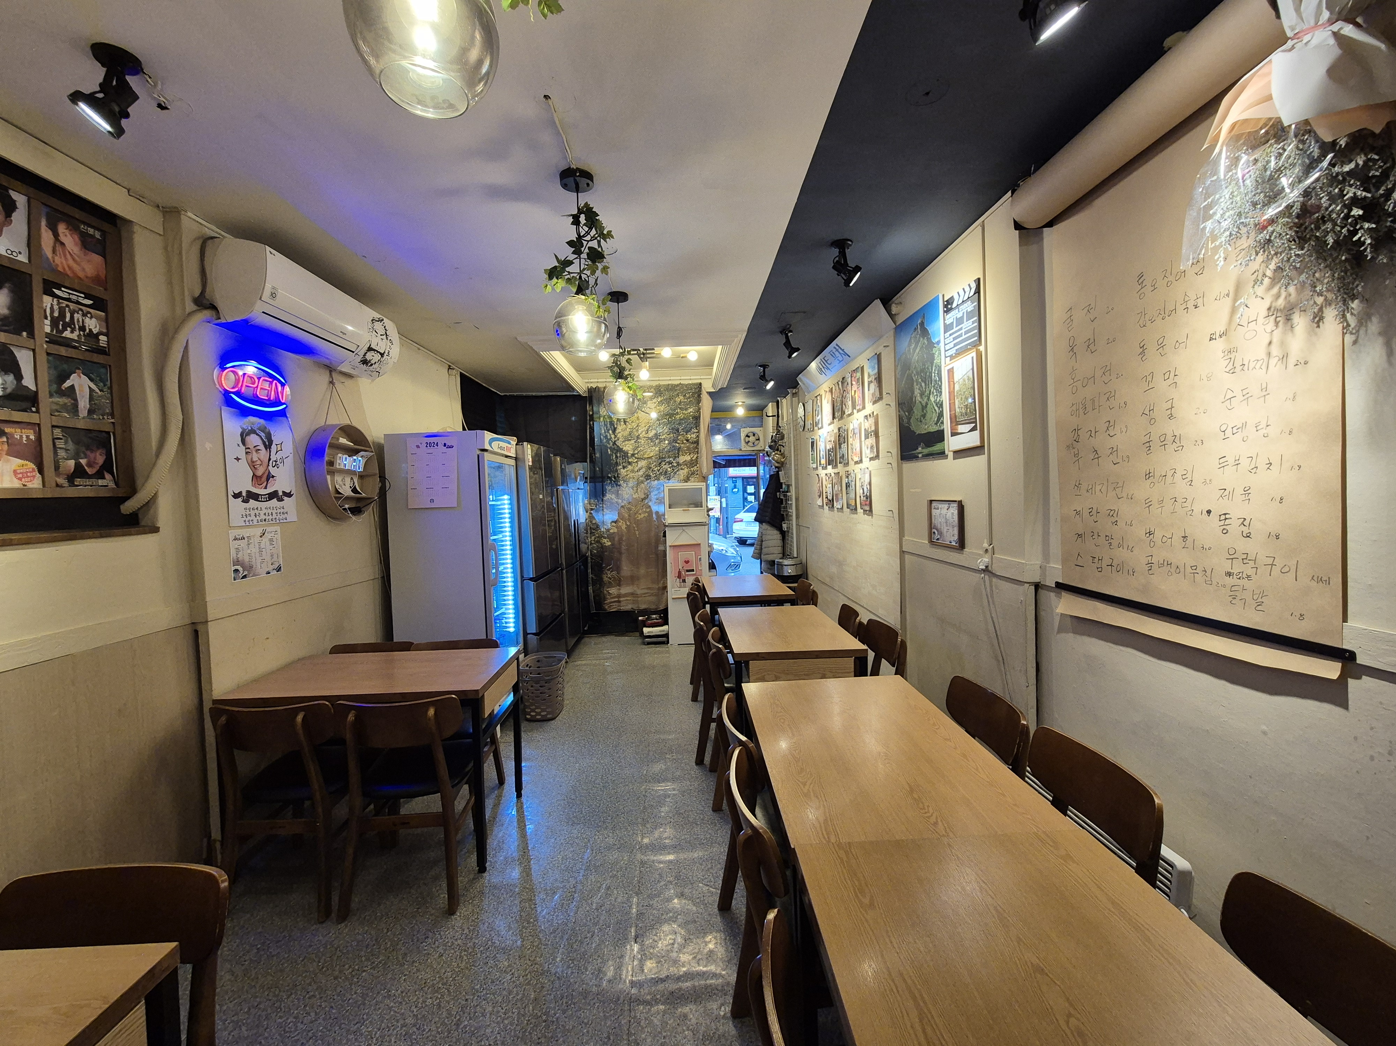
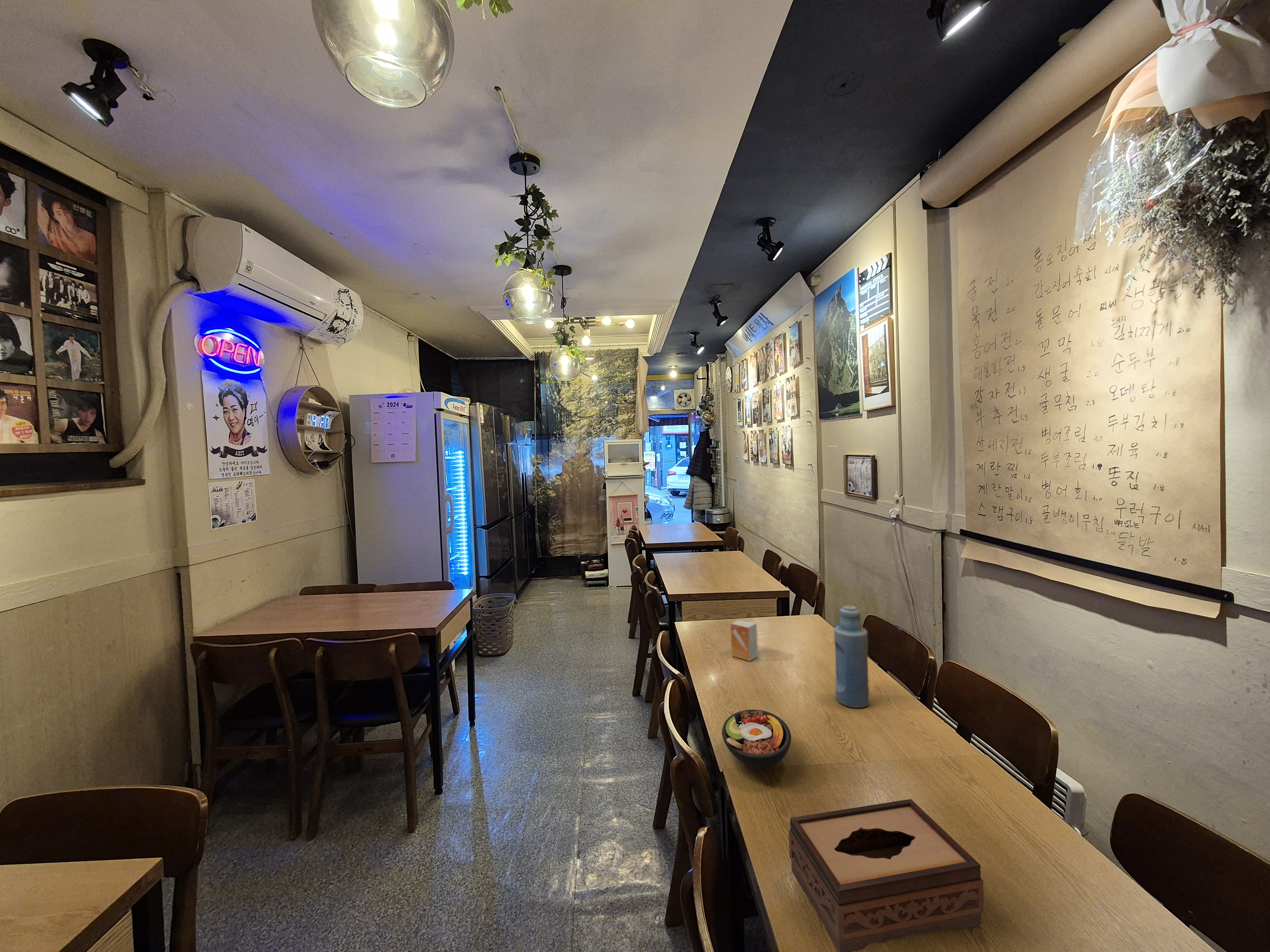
+ tissue box [788,799,984,952]
+ small box [731,619,758,661]
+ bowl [722,709,792,769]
+ bottle [834,605,869,708]
